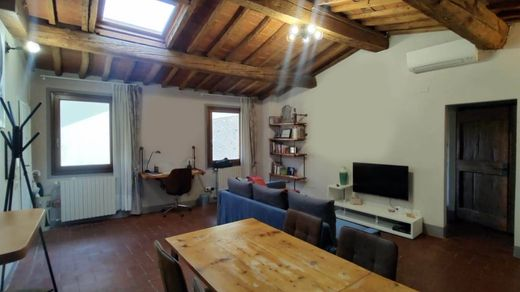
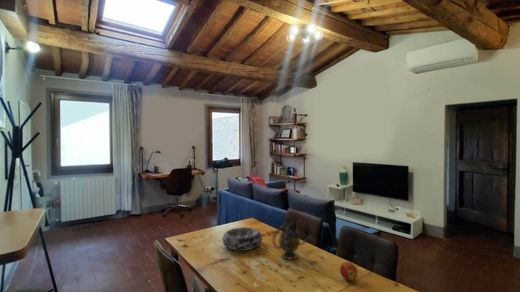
+ teapot [272,215,309,260]
+ apple [339,261,359,282]
+ decorative bowl [221,226,263,252]
